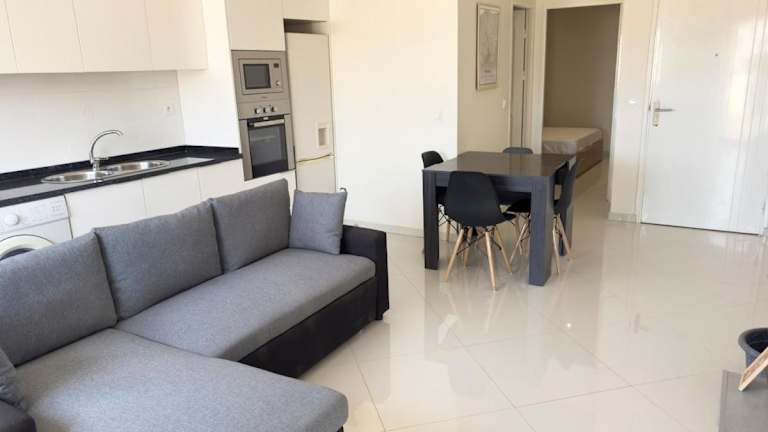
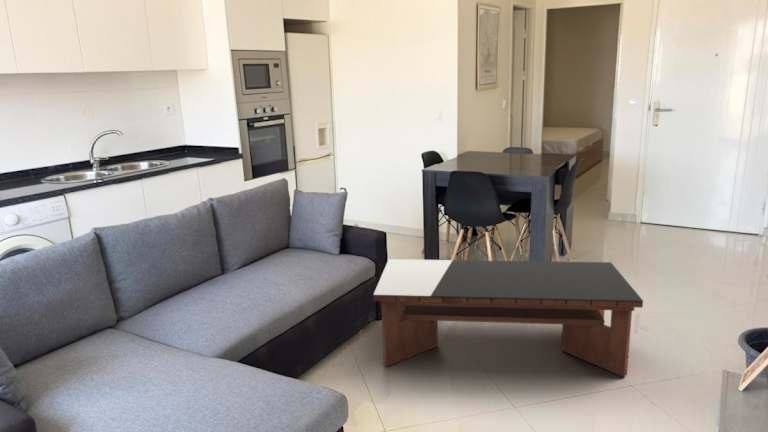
+ coffee table [372,258,644,378]
